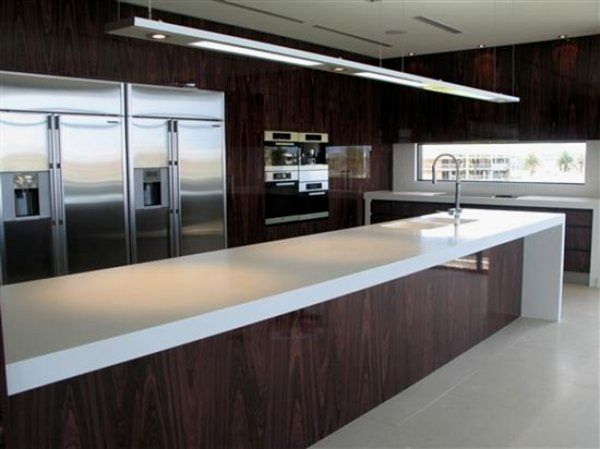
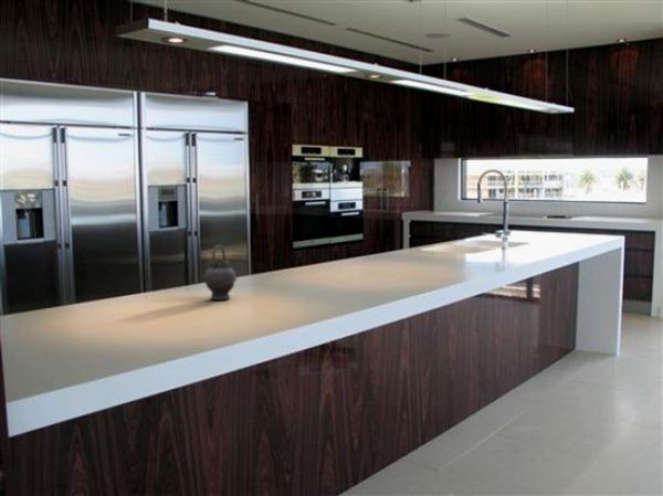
+ teapot [203,244,238,300]
